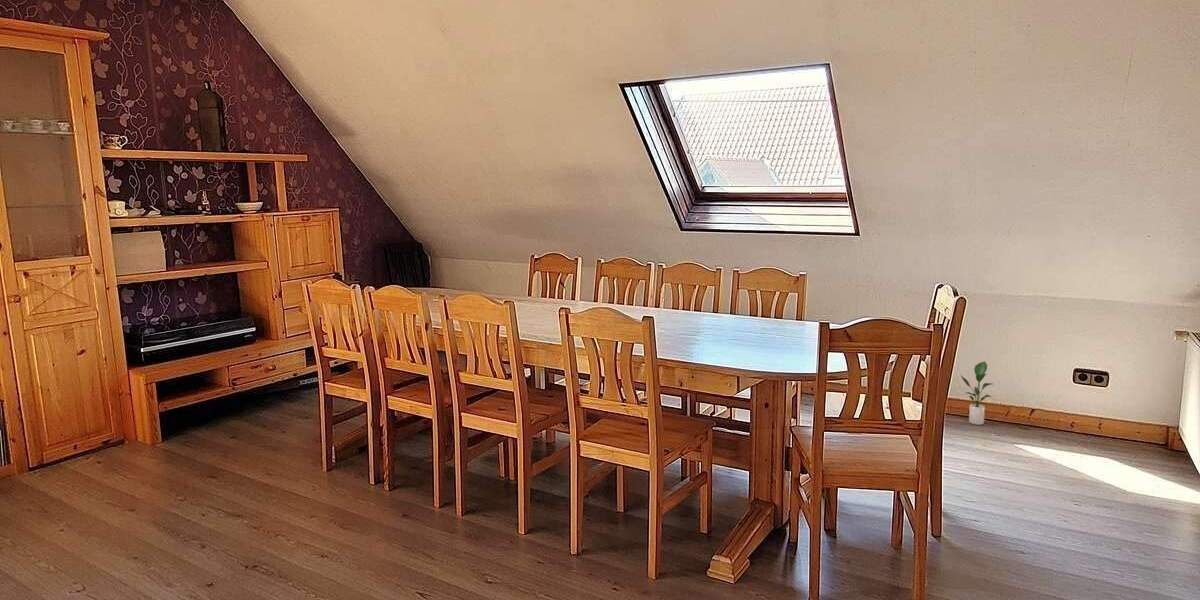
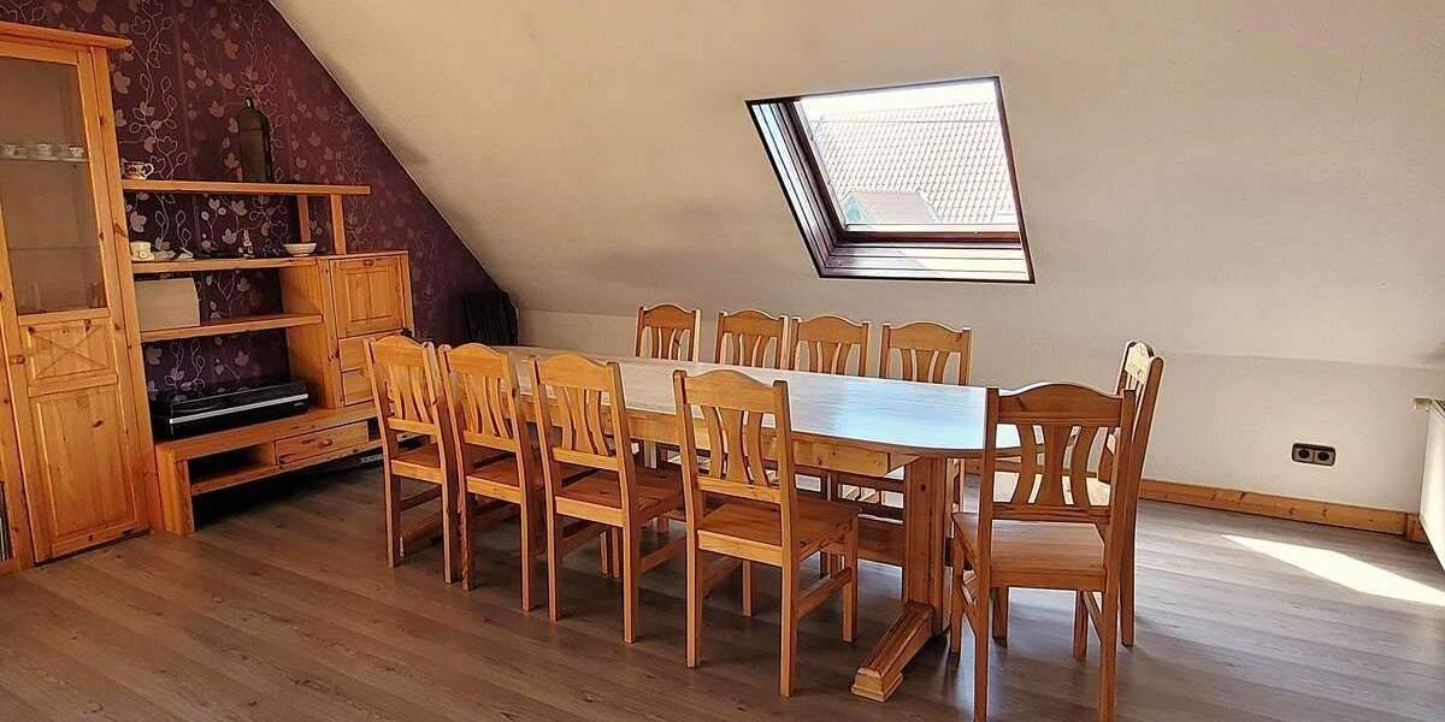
- potted plant [960,360,993,426]
